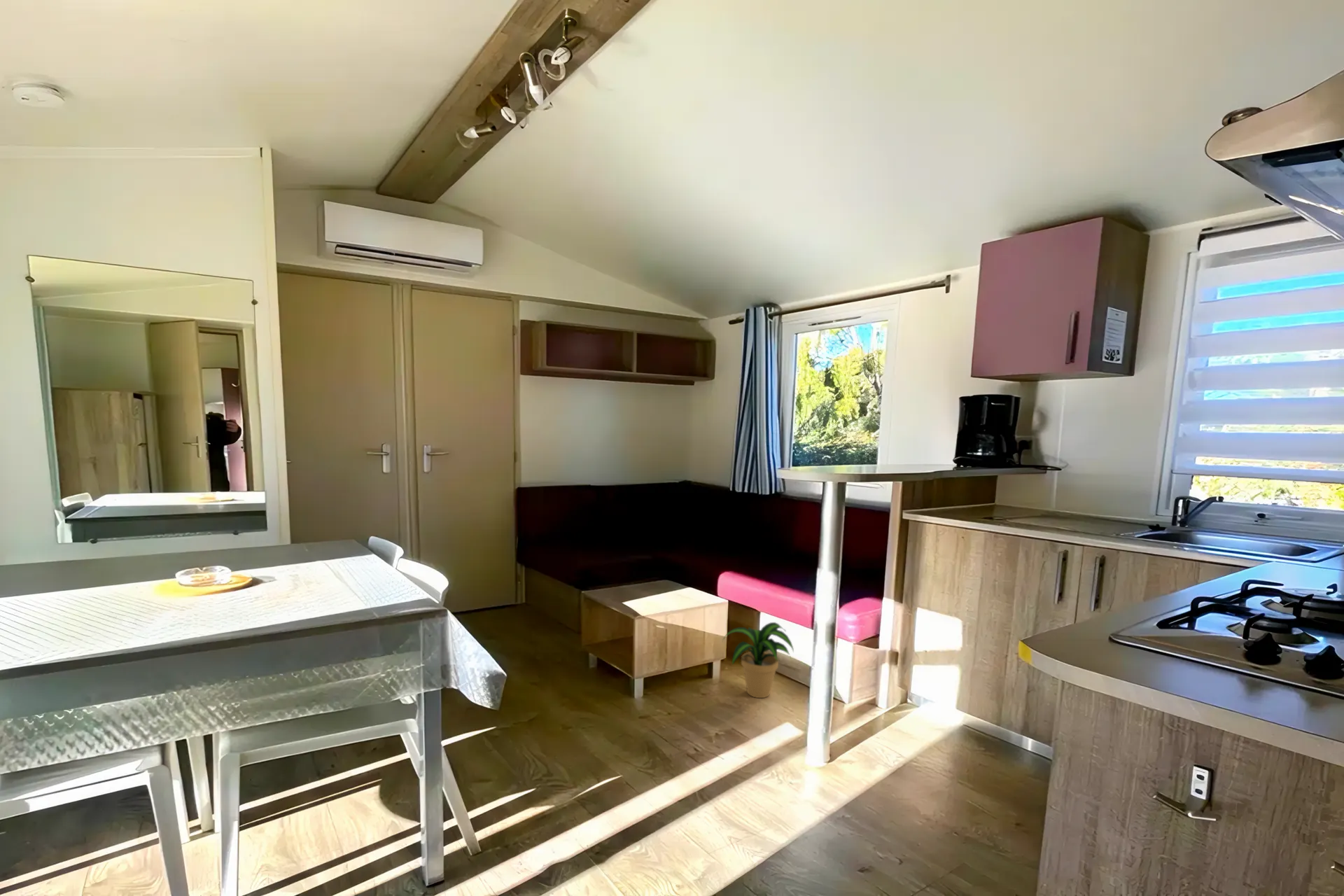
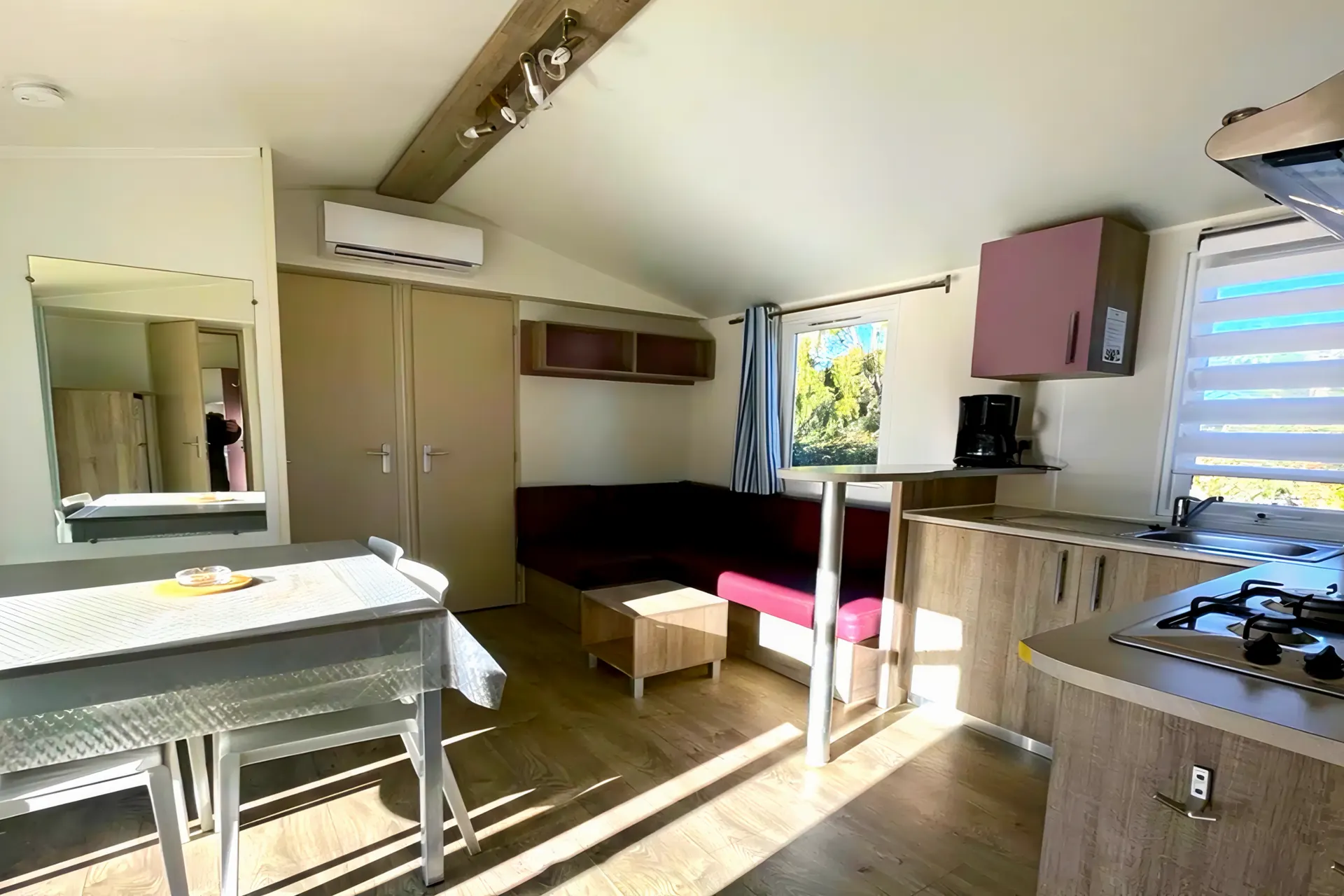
- potted plant [722,622,794,699]
